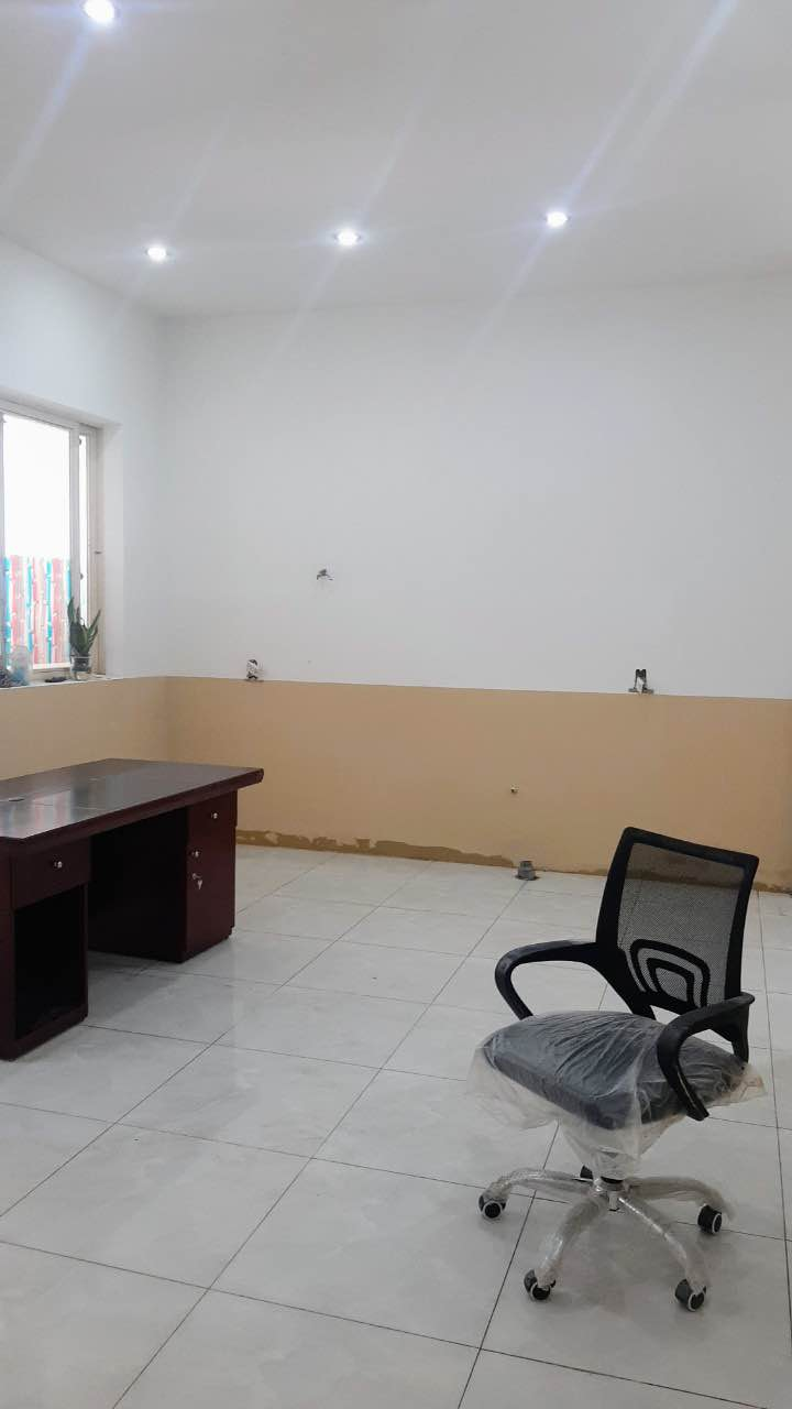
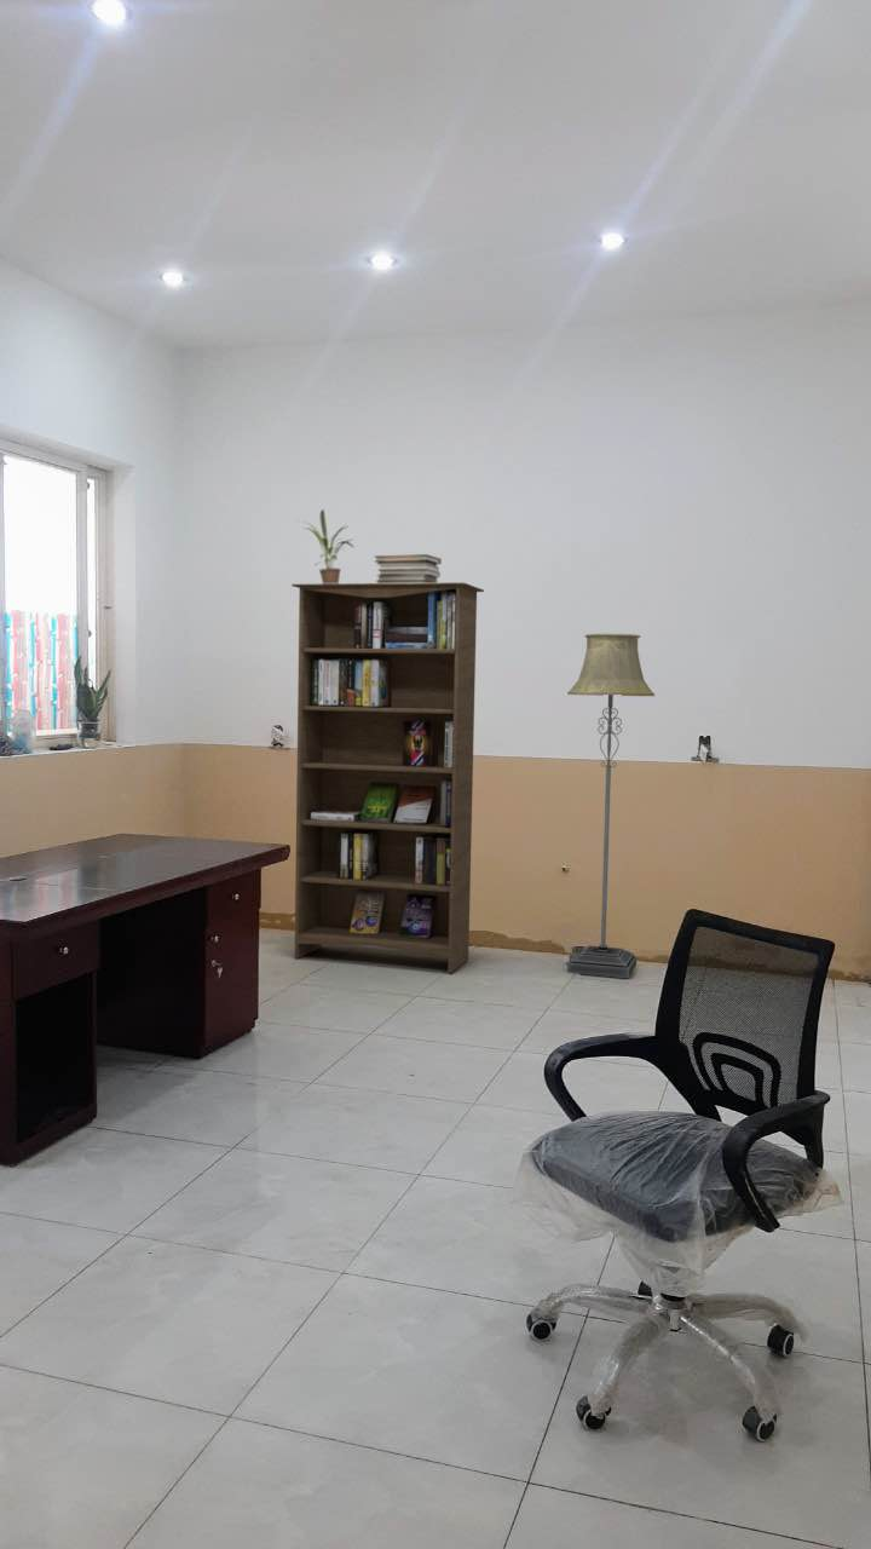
+ floor lamp [566,633,656,979]
+ book stack [373,553,443,583]
+ potted plant [295,508,356,583]
+ bookcase [290,581,485,974]
